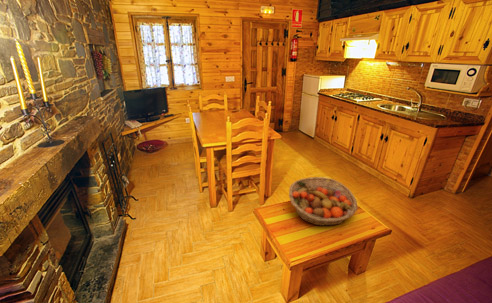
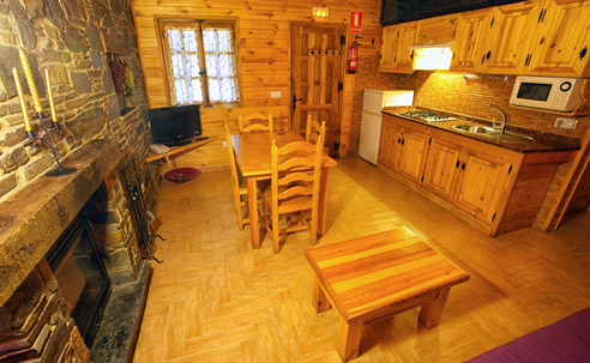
- fruit basket [288,176,358,227]
